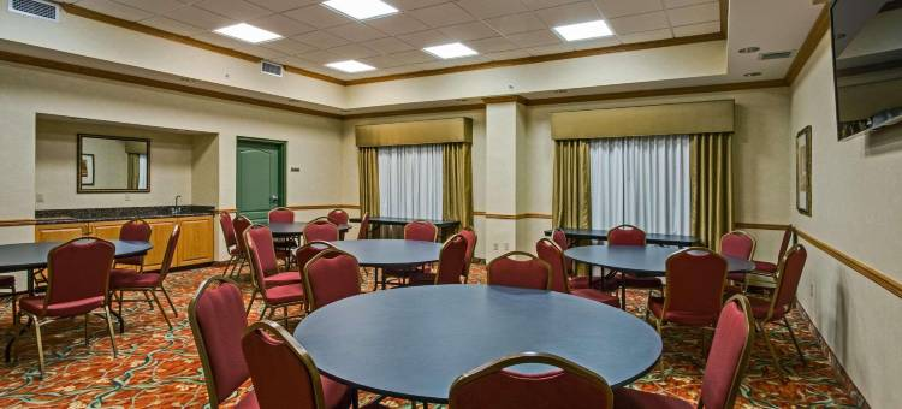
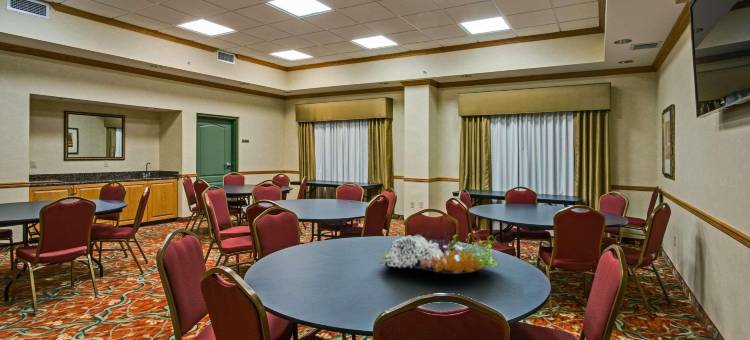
+ flower arrangement [378,220,499,275]
